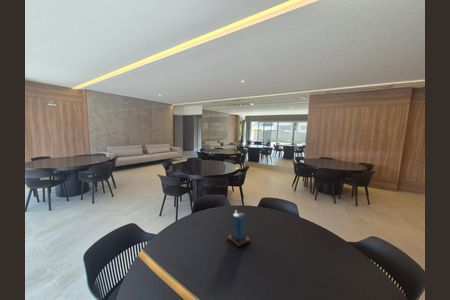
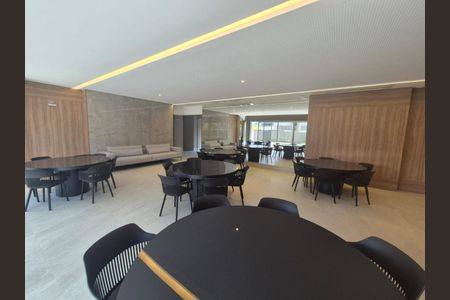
- candle [226,210,251,247]
